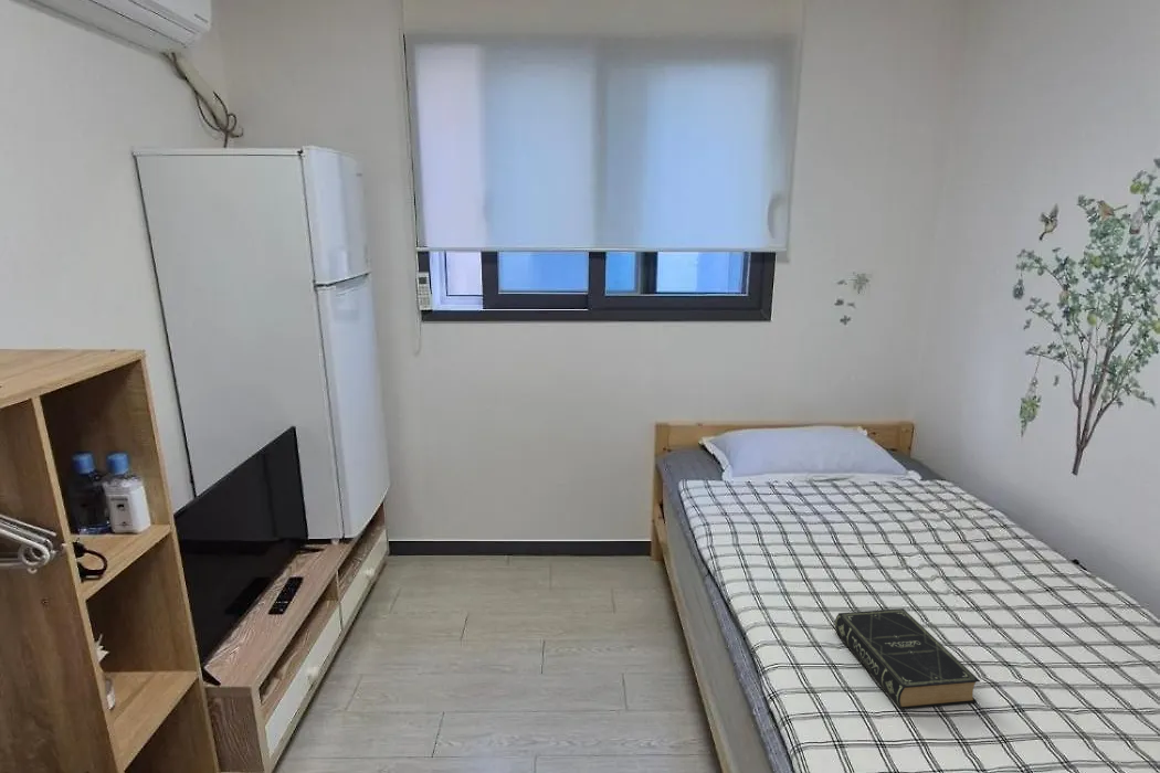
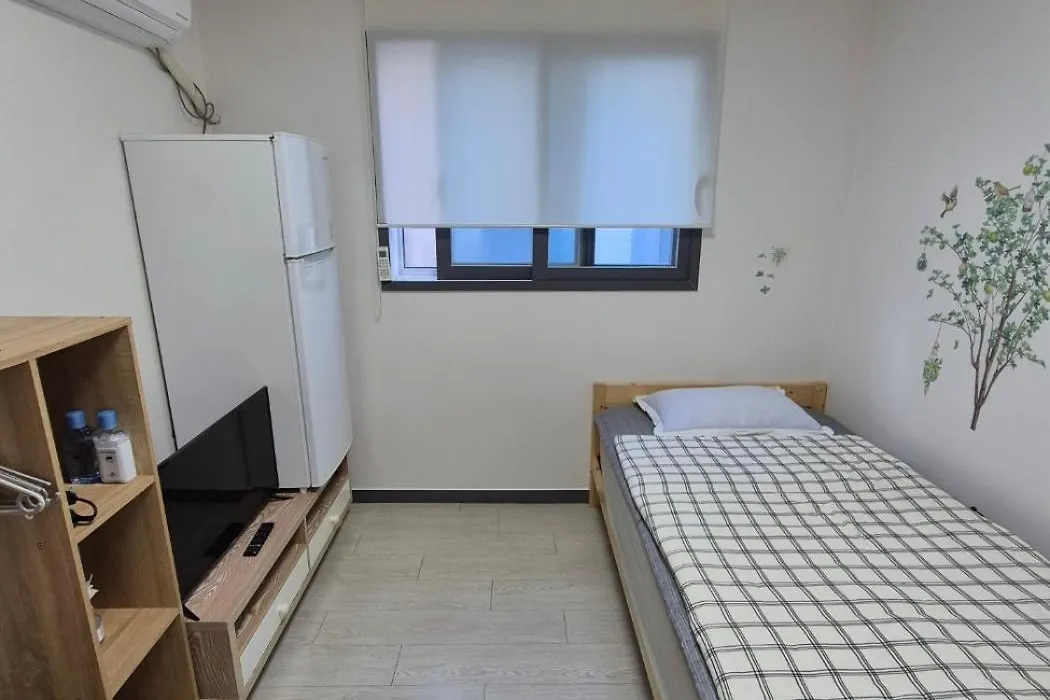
- book [834,607,981,710]
